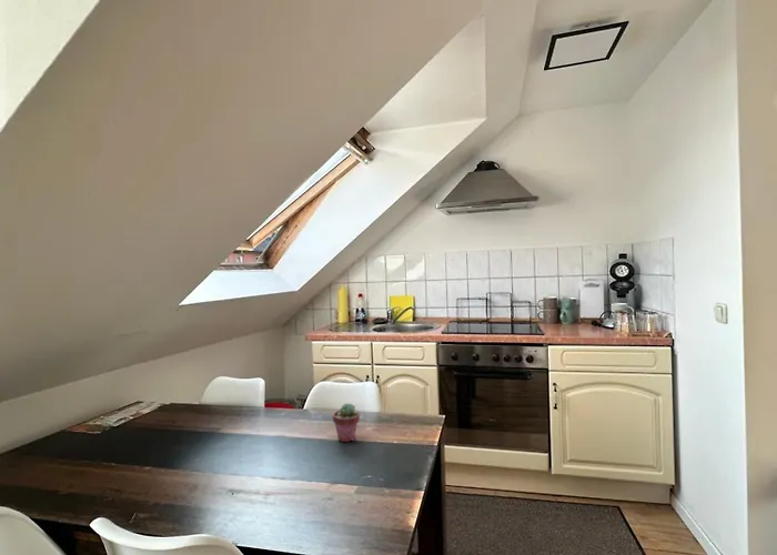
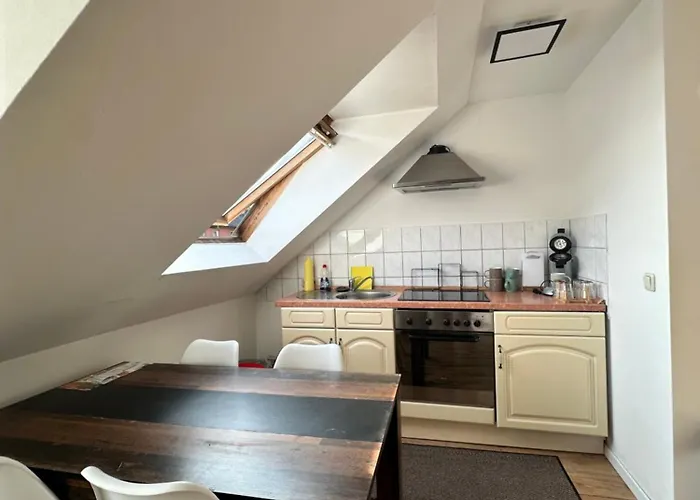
- potted succulent [332,402,361,443]
